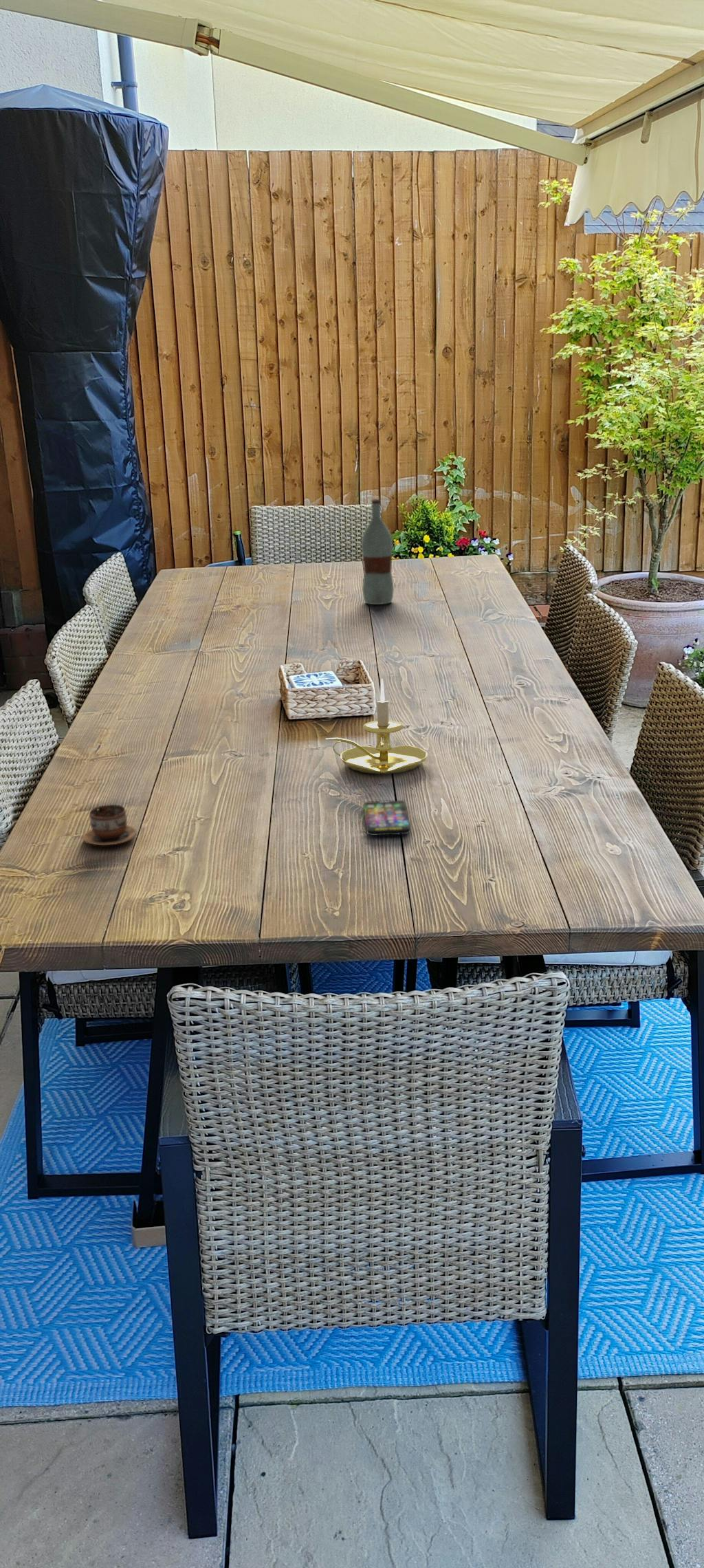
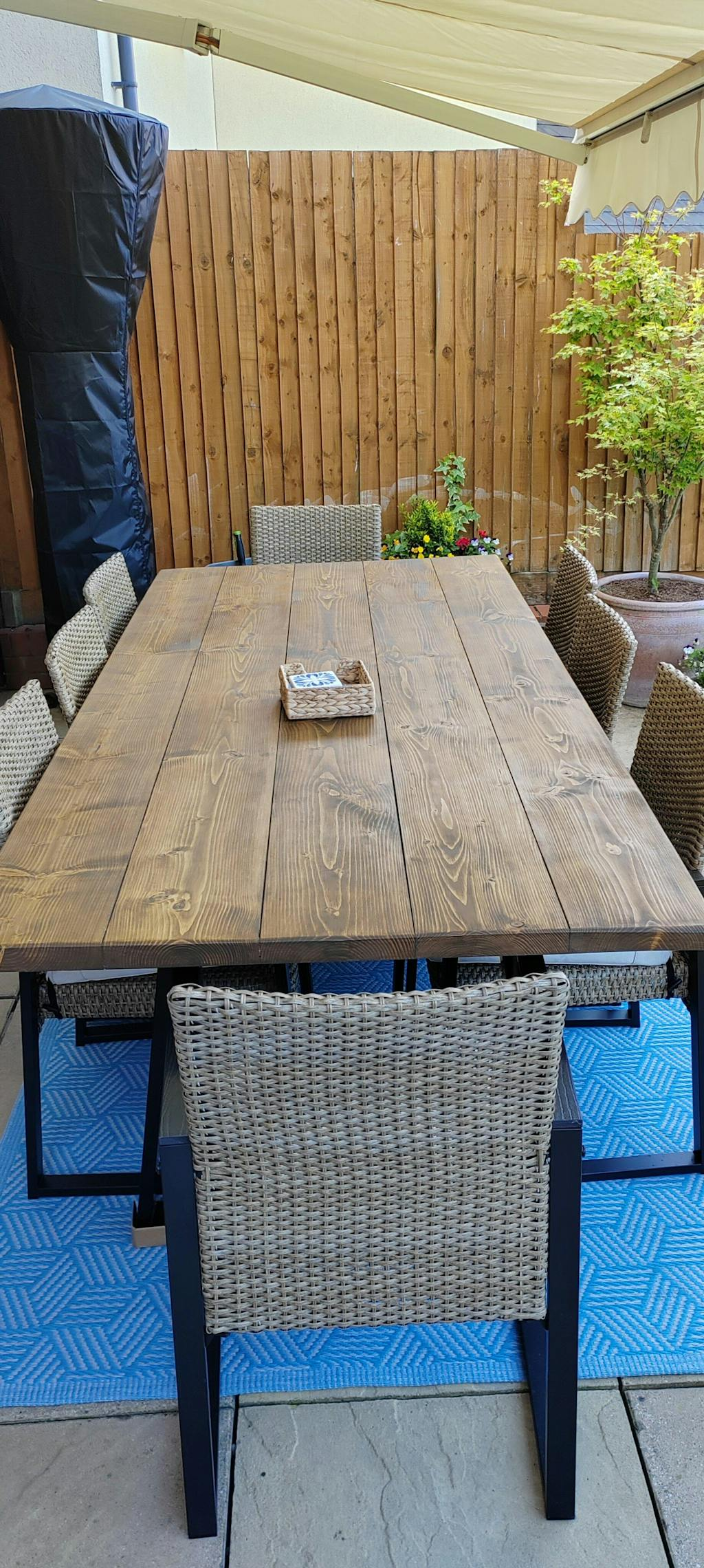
- smartphone [363,800,412,836]
- bottle [361,499,395,605]
- cup [82,804,137,846]
- candle holder [325,678,428,774]
